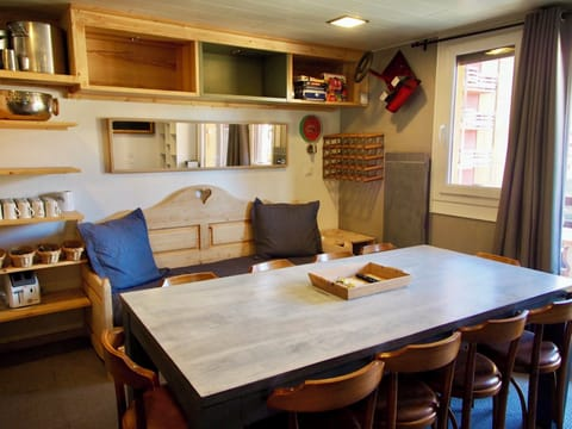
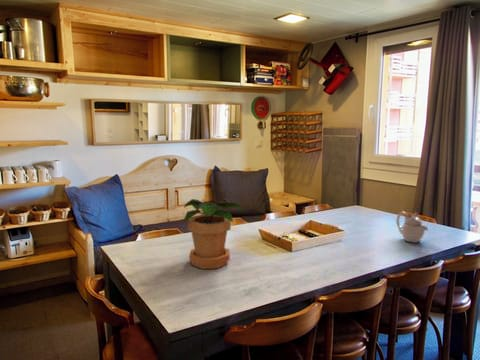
+ potted plant [183,198,245,270]
+ teapot [395,210,429,244]
